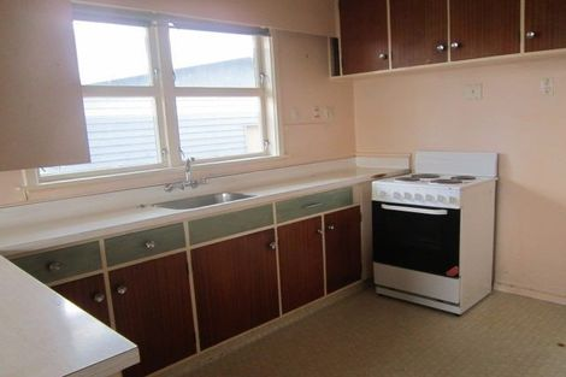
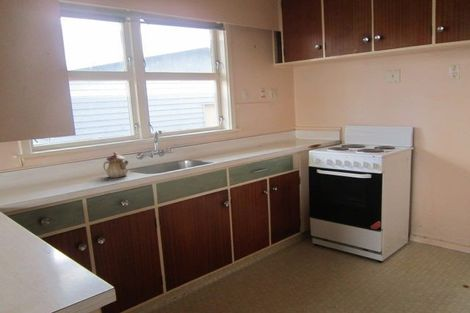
+ teapot [102,151,130,179]
